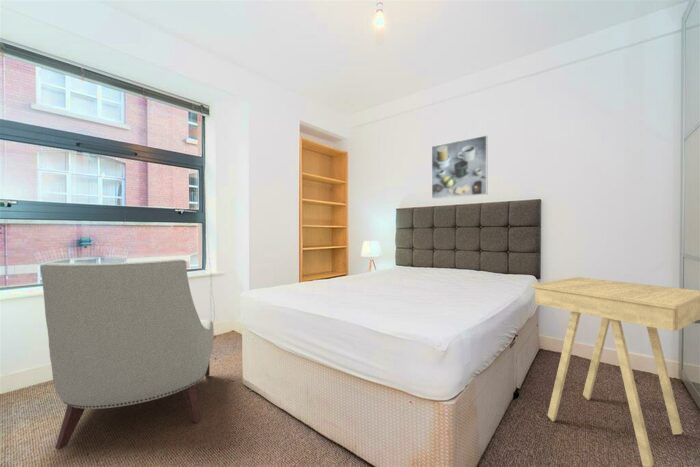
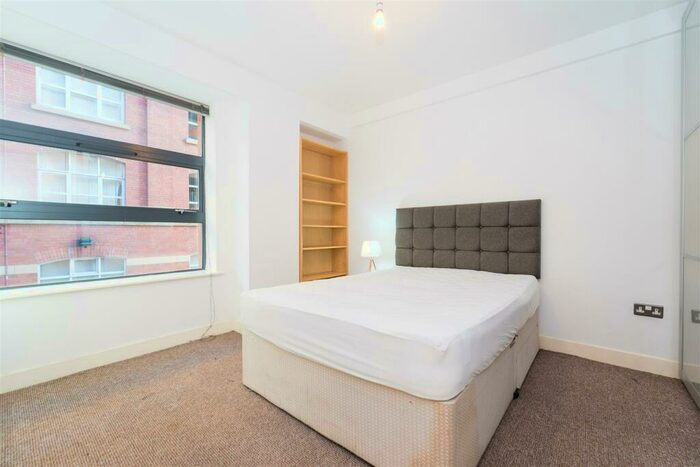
- chair [39,258,215,451]
- side table [531,276,700,467]
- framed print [431,134,488,200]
